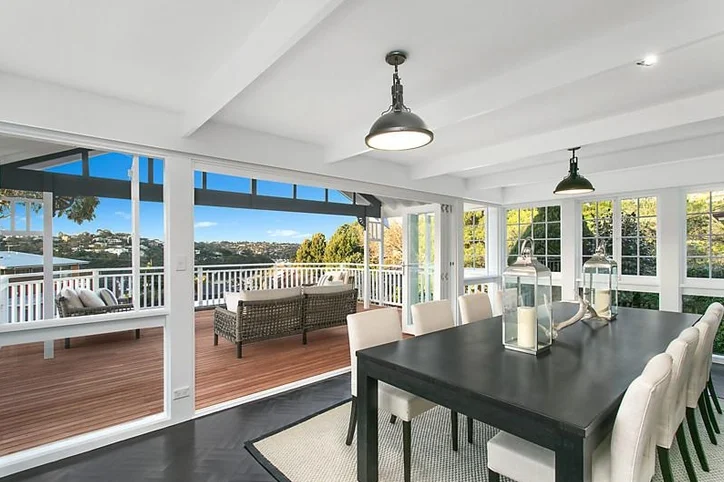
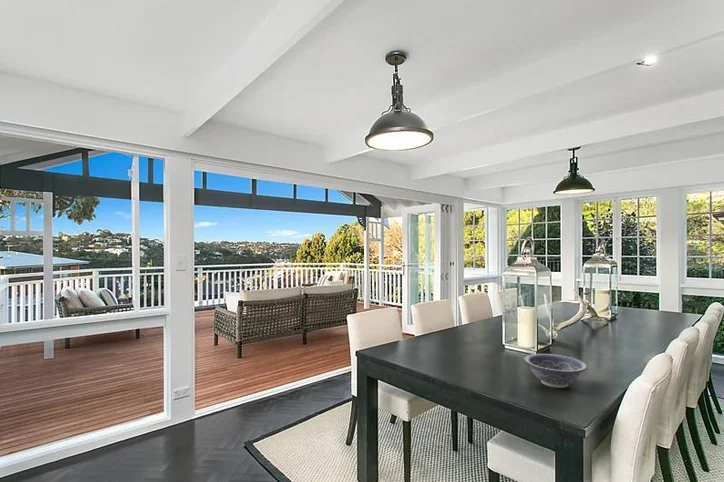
+ decorative bowl [523,353,588,389]
